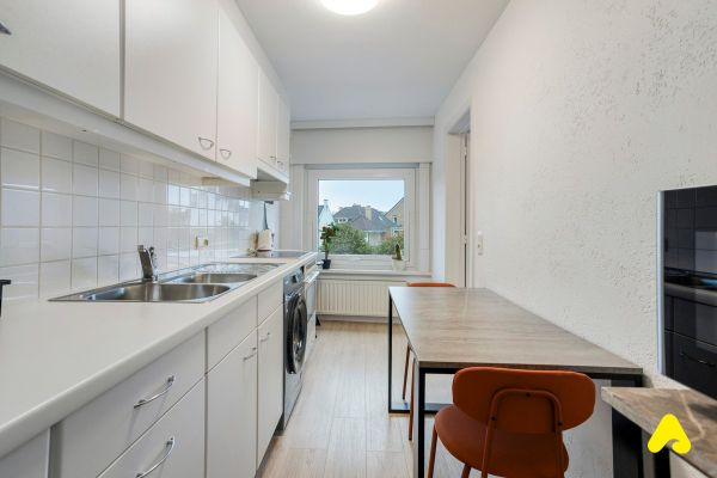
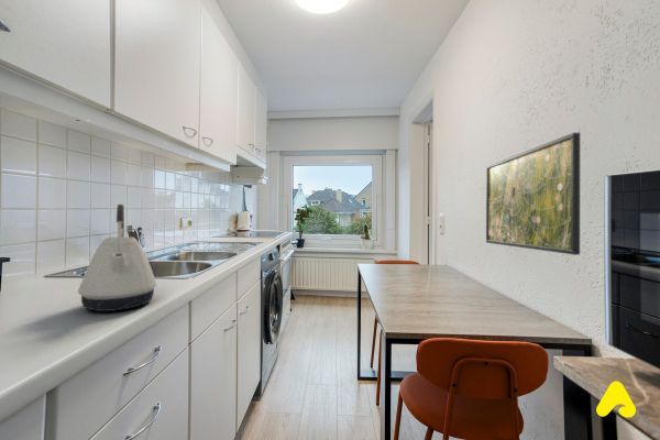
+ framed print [485,132,581,256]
+ kettle [77,204,157,312]
